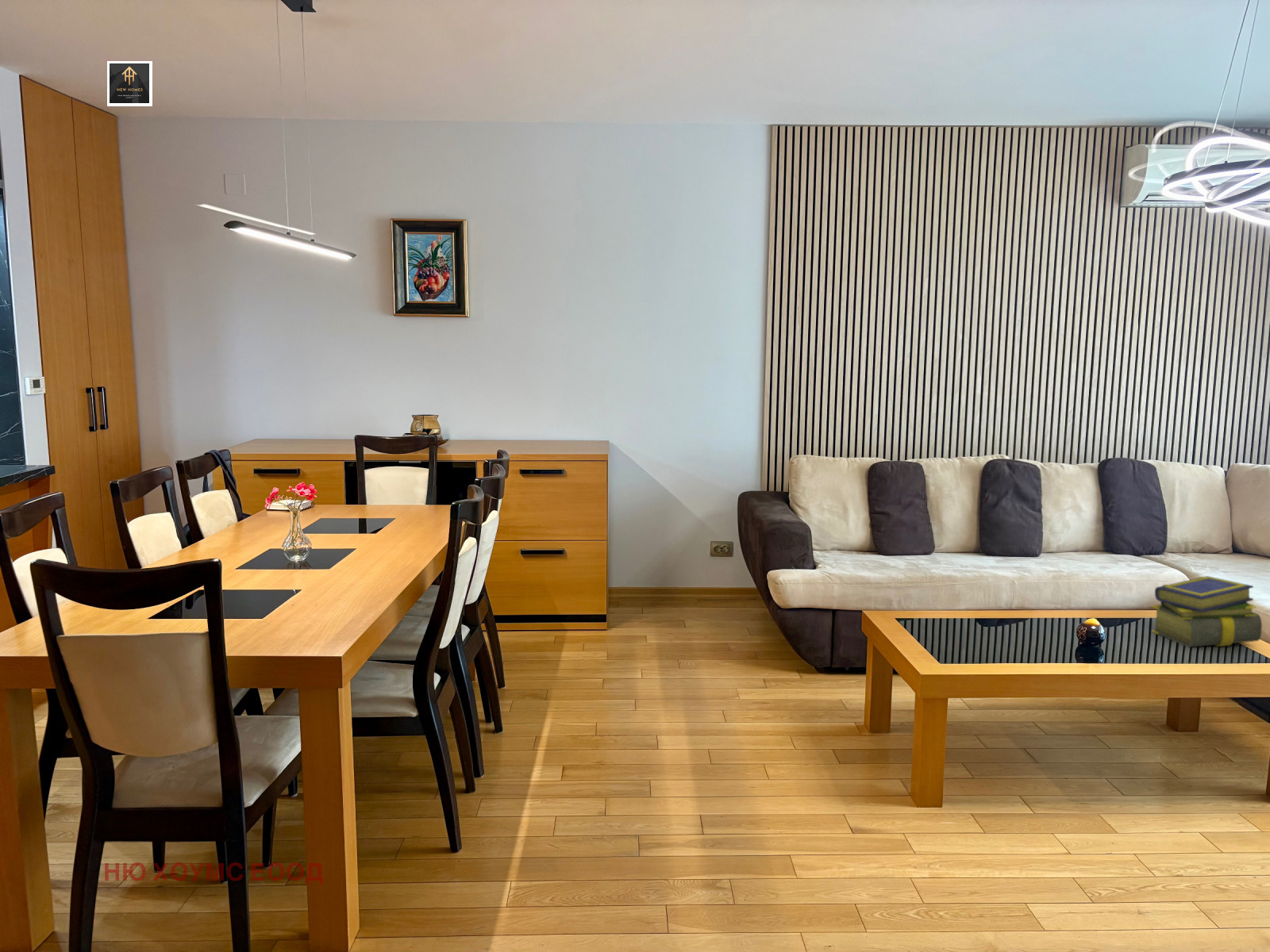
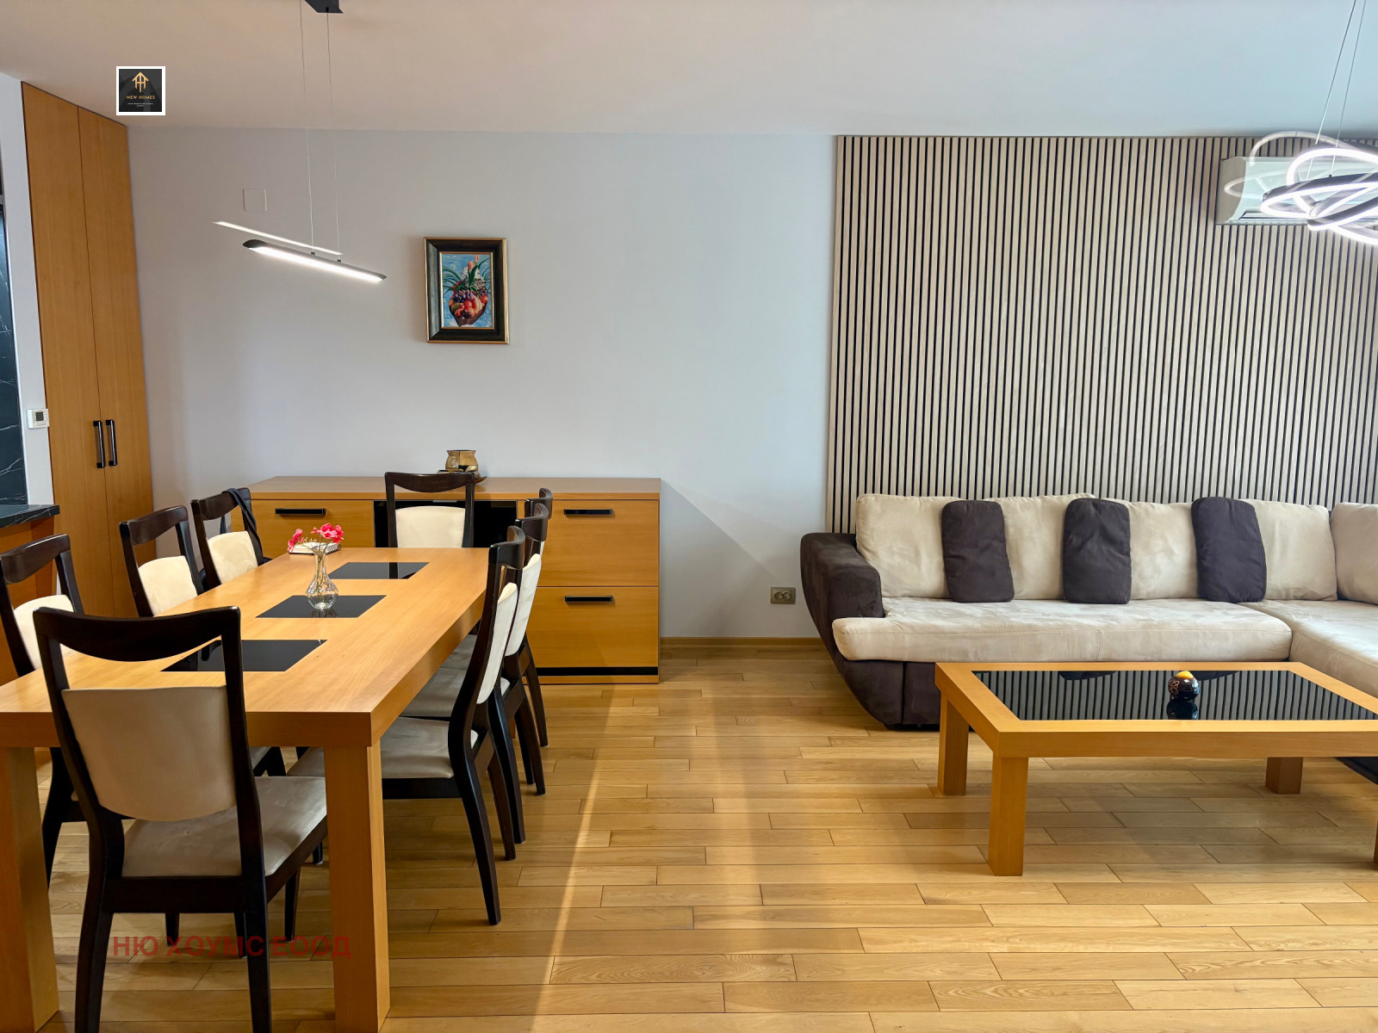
- stack of books [1151,575,1263,648]
